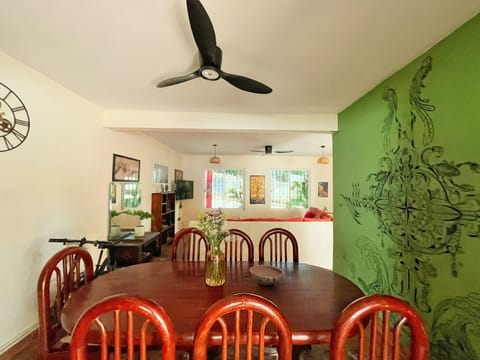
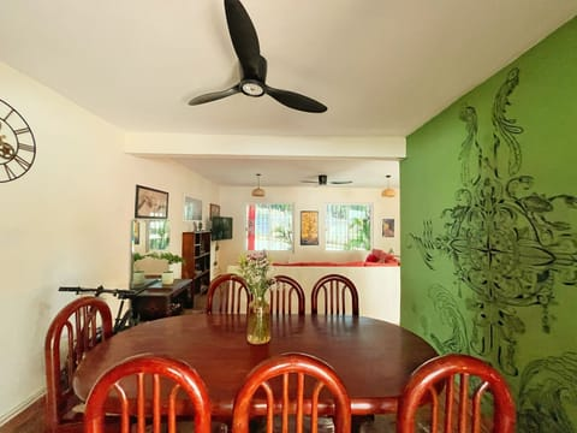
- bowl [249,264,285,287]
